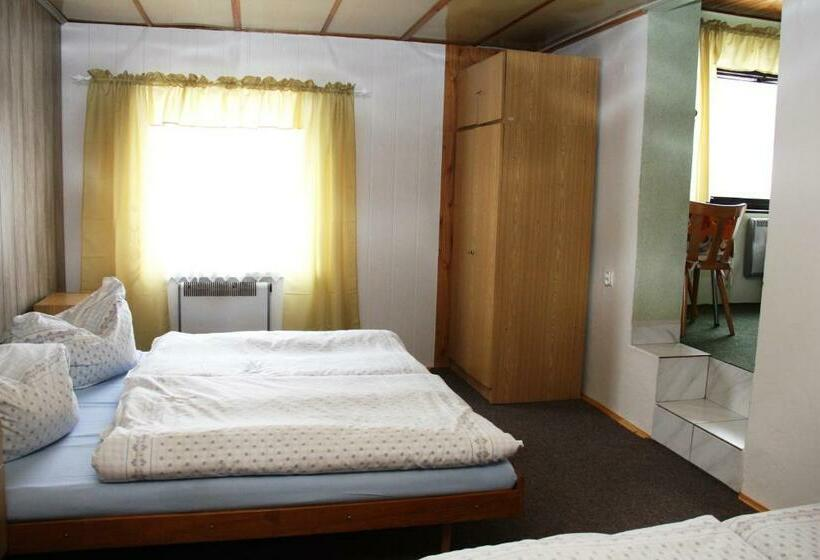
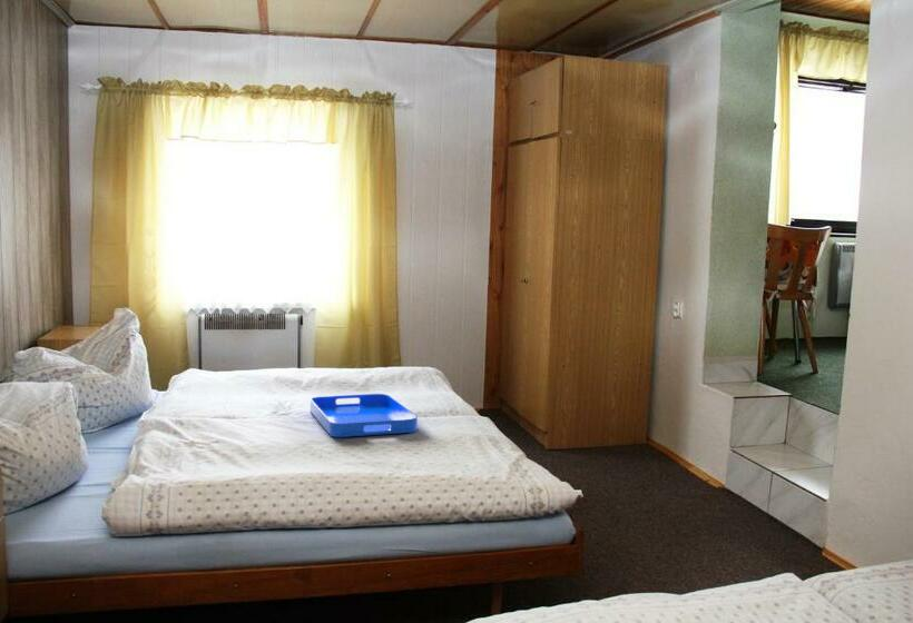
+ serving tray [310,393,419,438]
